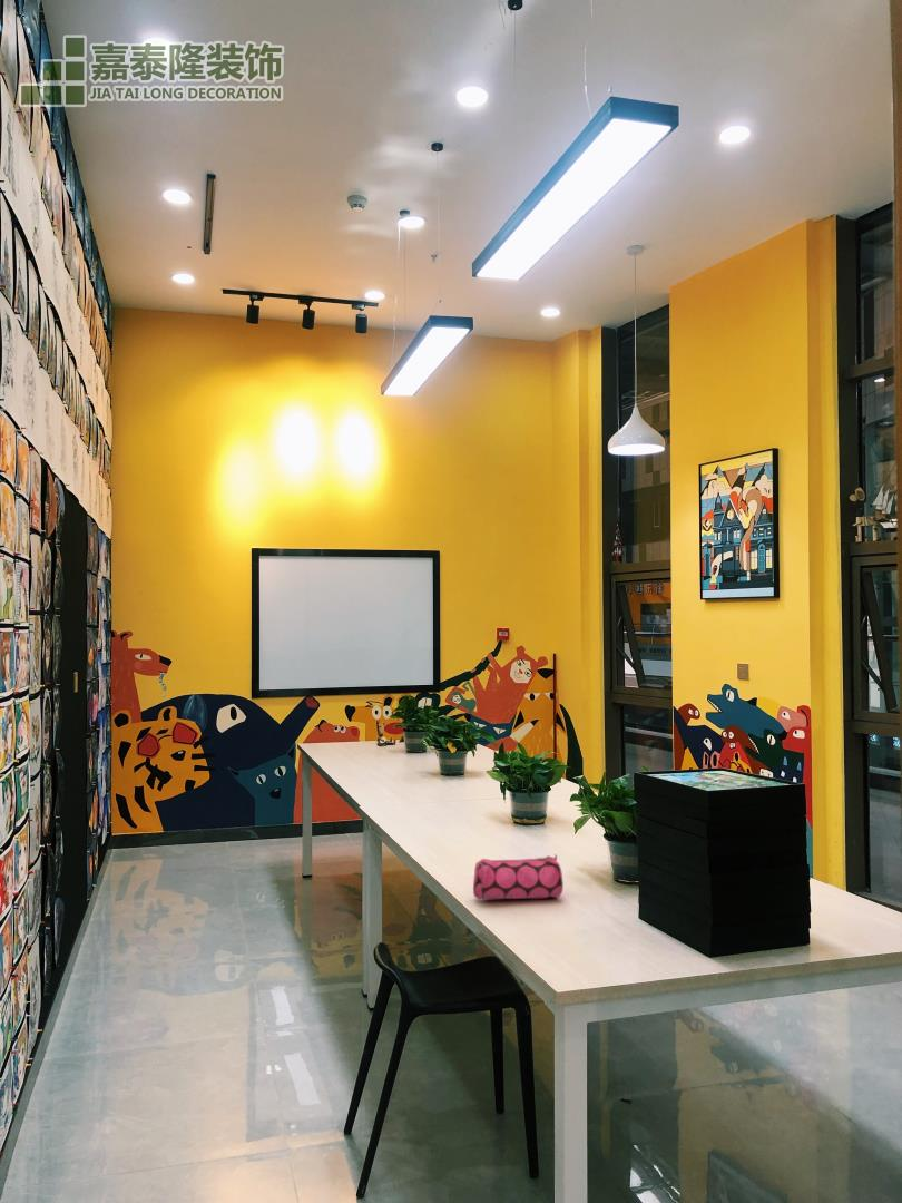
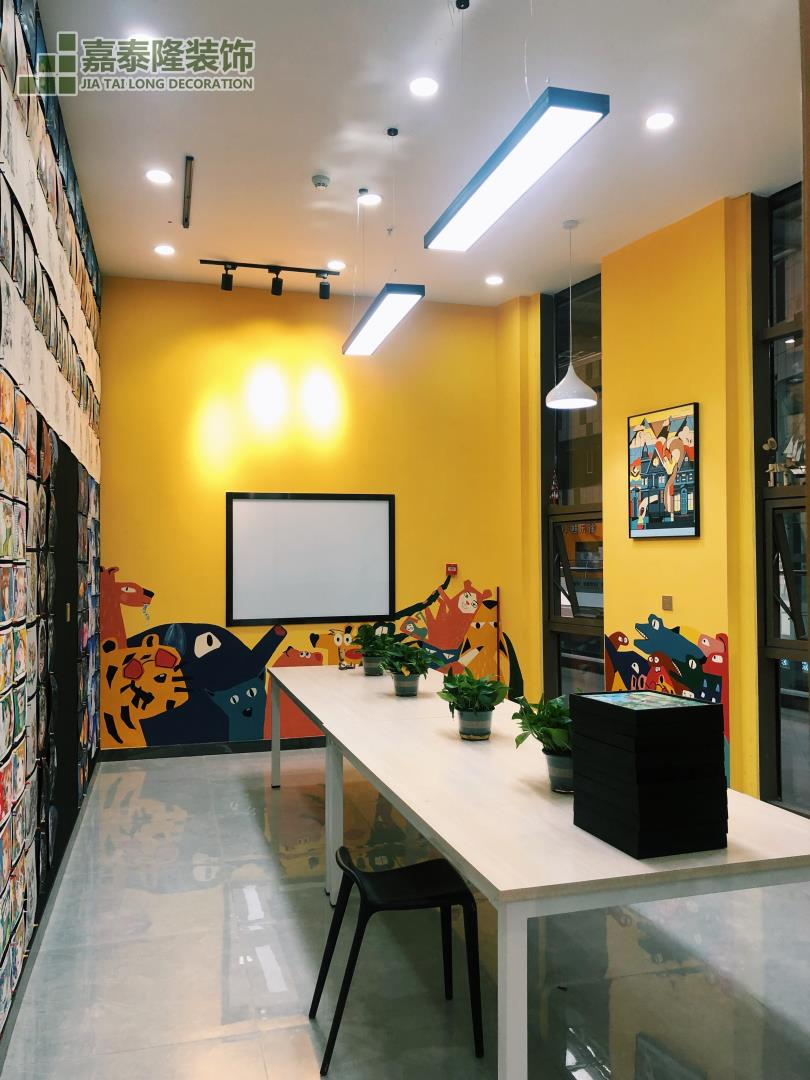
- pencil case [472,853,565,900]
